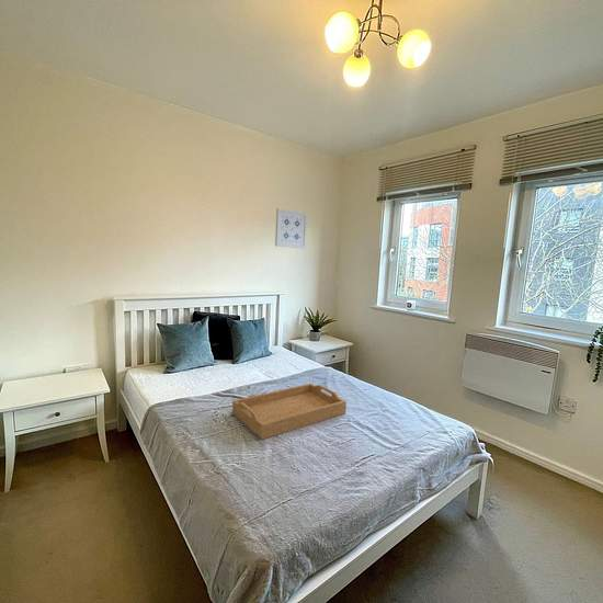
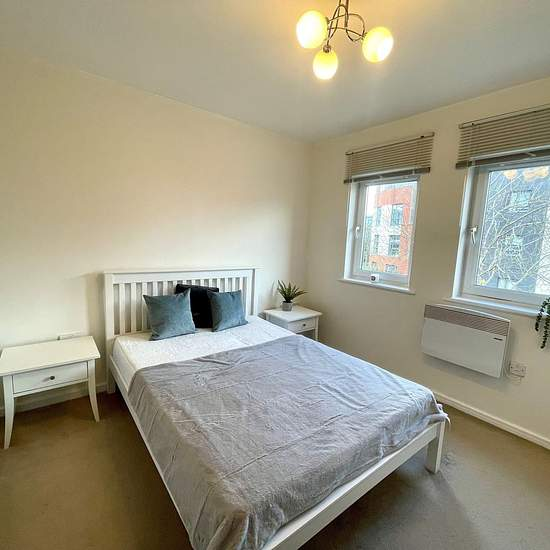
- wall art [274,207,308,250]
- serving tray [231,383,348,441]
